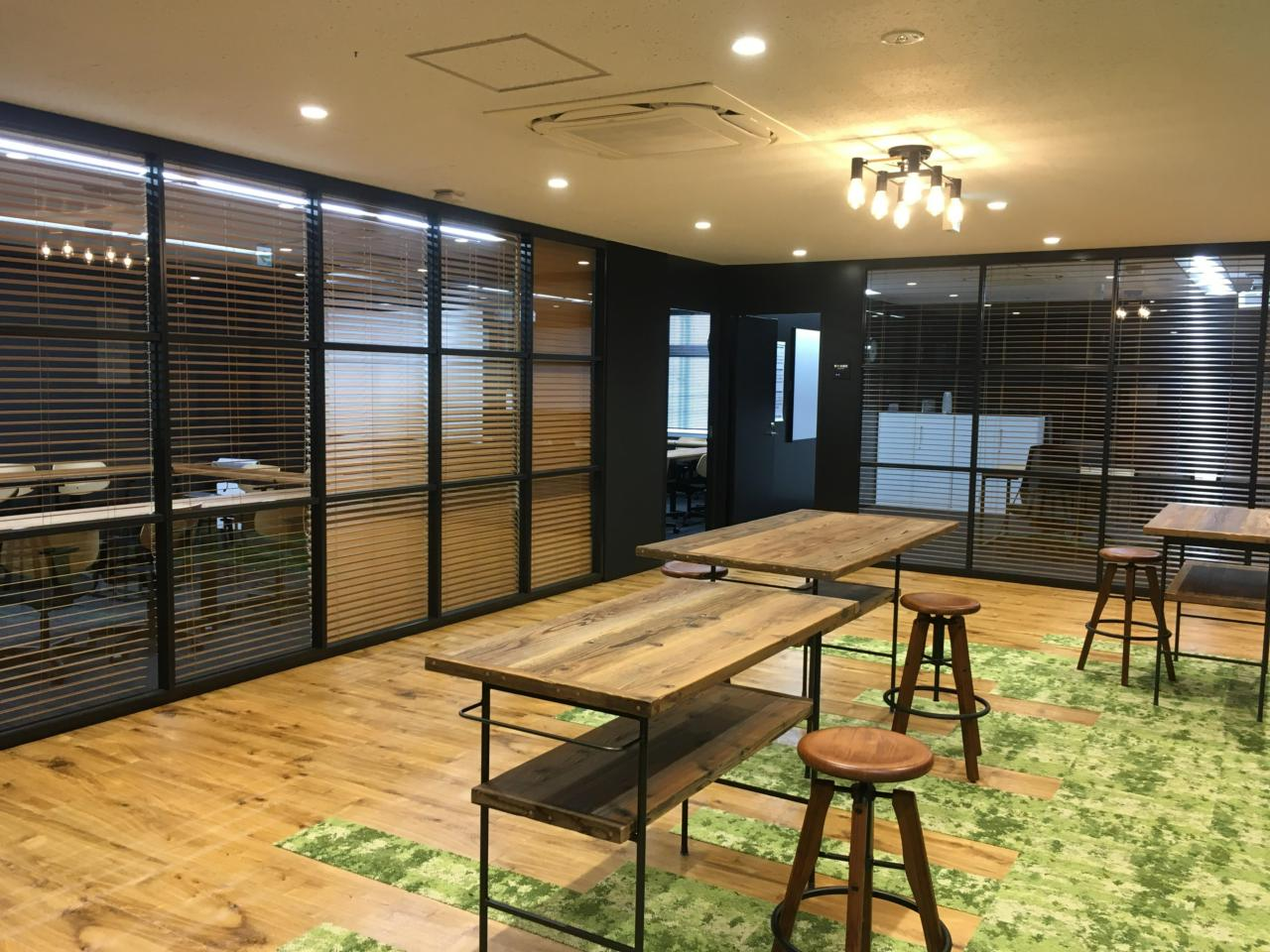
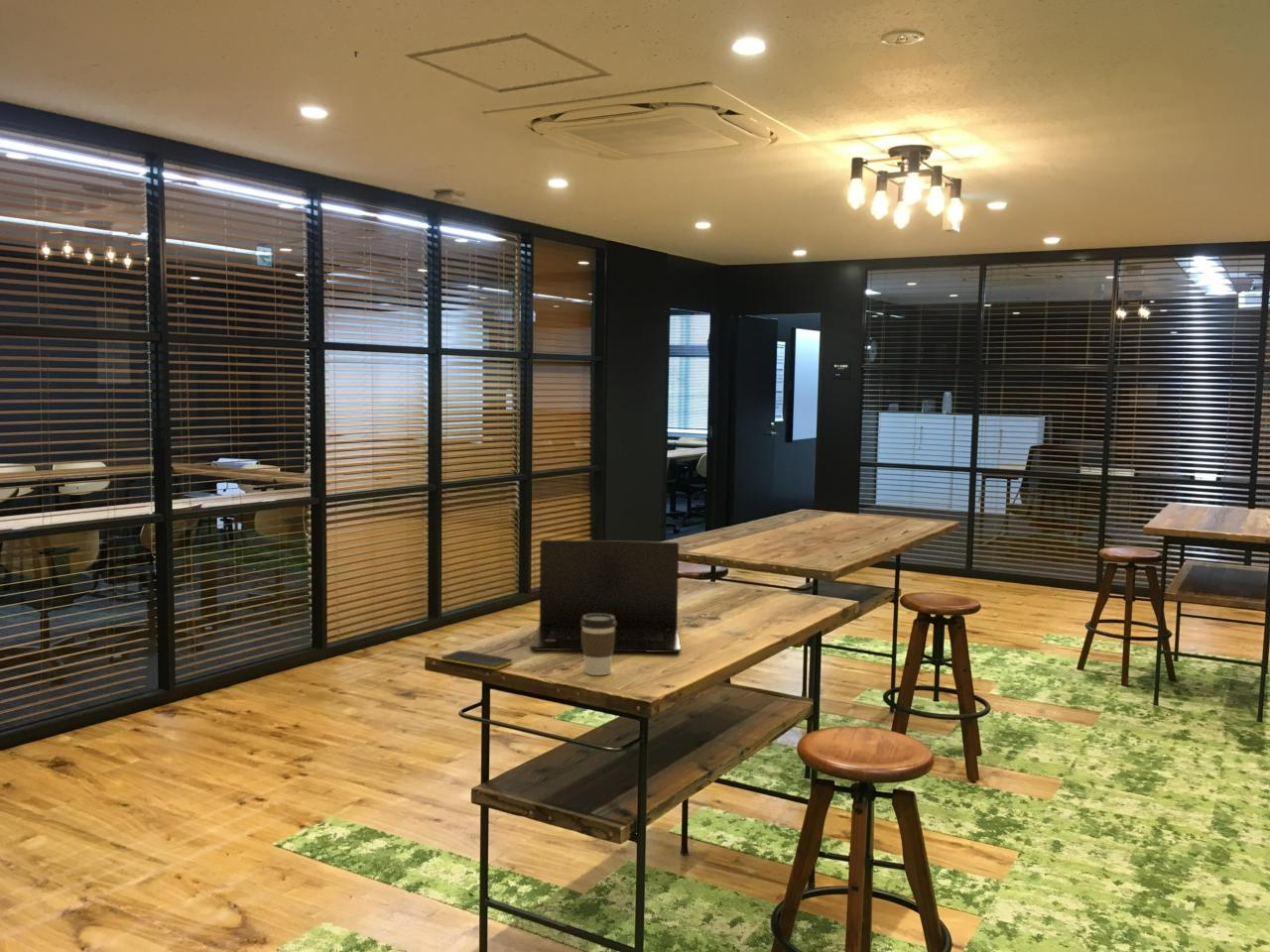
+ laptop [529,538,682,654]
+ smartphone [441,650,513,670]
+ coffee cup [580,614,616,676]
